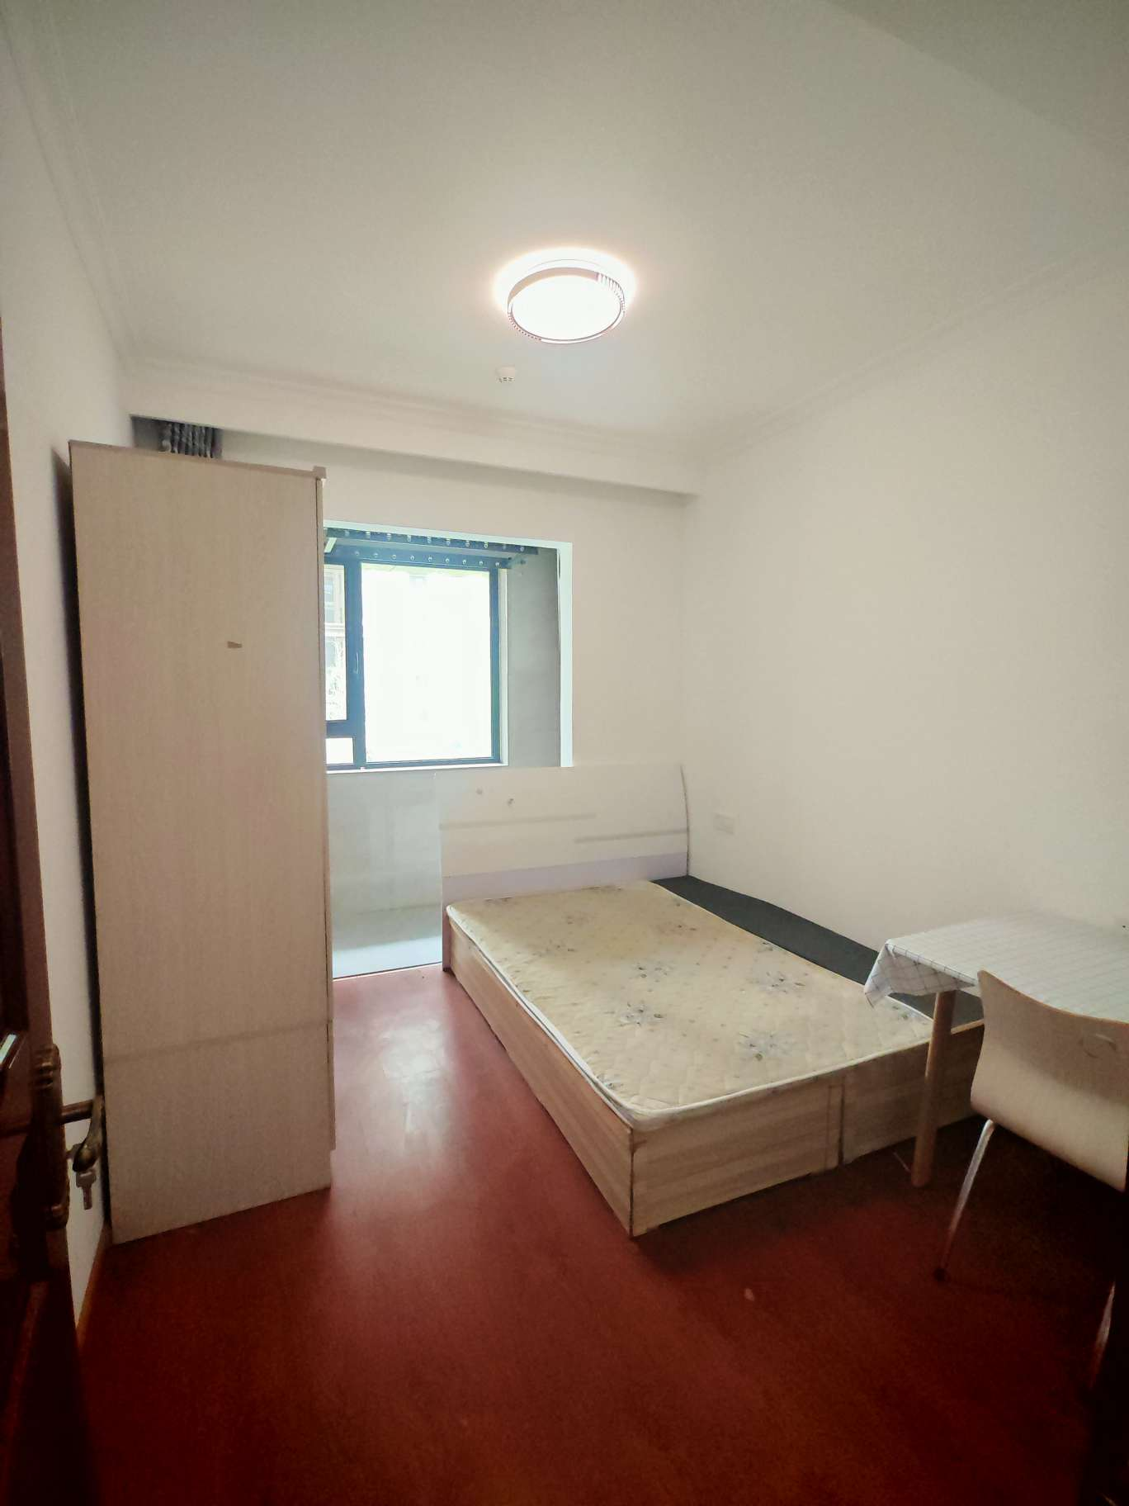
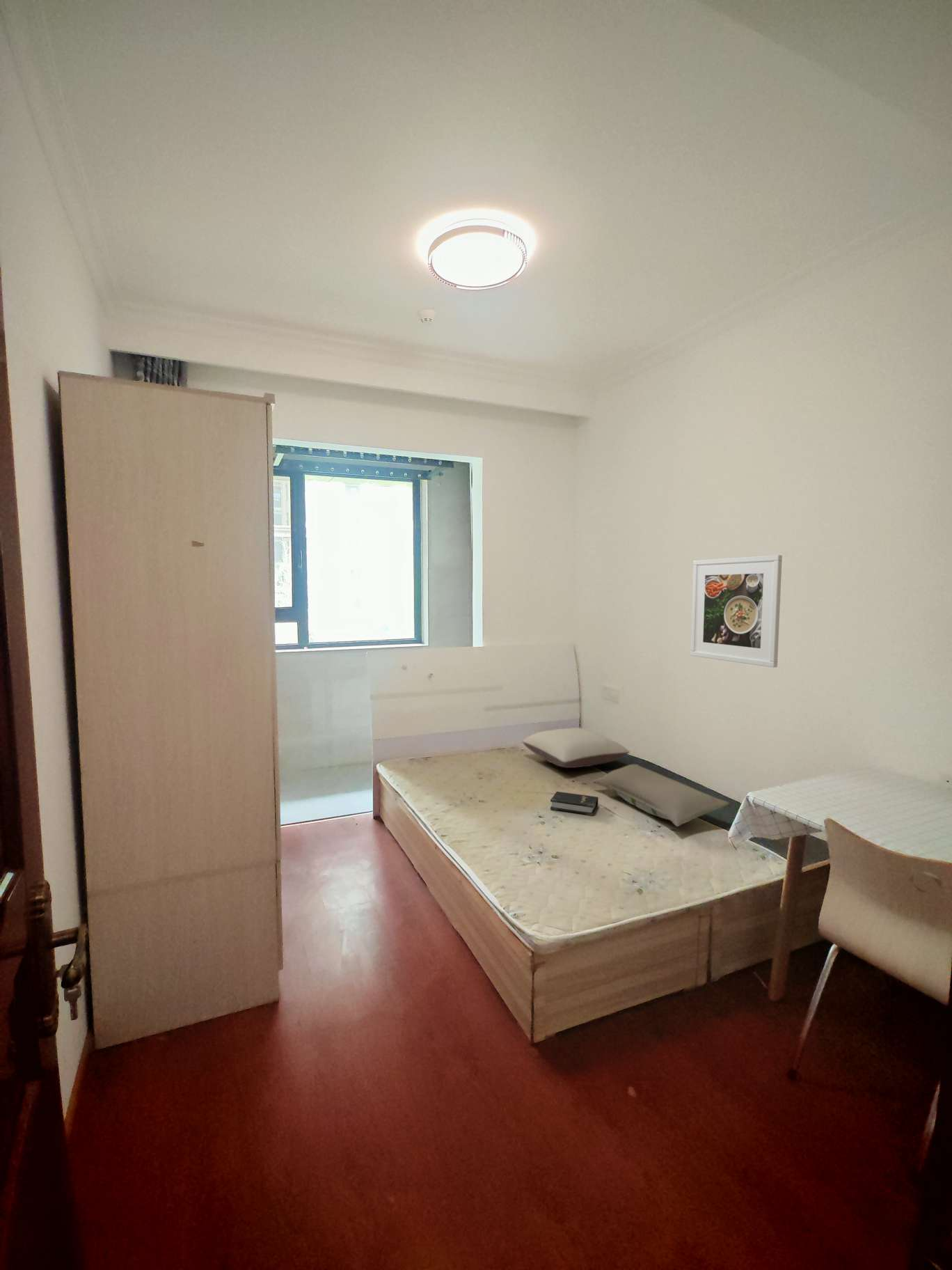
+ pillow [521,727,630,769]
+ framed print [690,554,783,668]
+ pillow [592,764,729,827]
+ hardback book [550,791,598,817]
